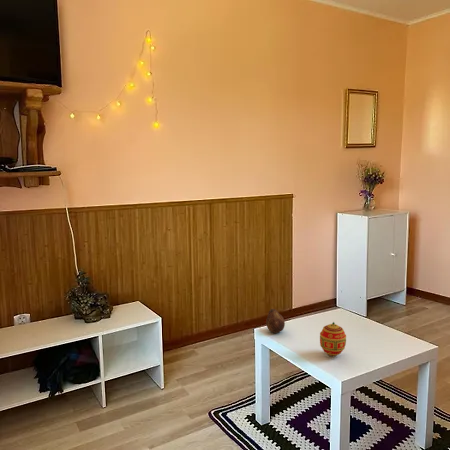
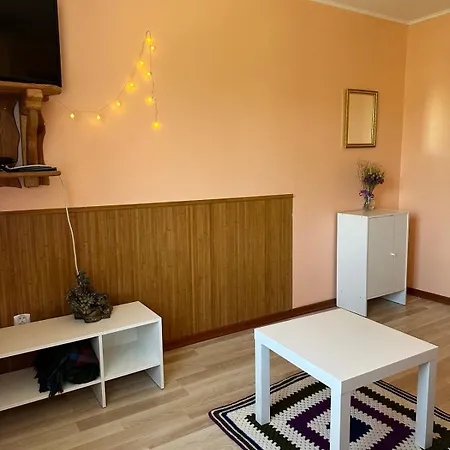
- fruit [265,308,286,334]
- decorative egg [319,321,347,357]
